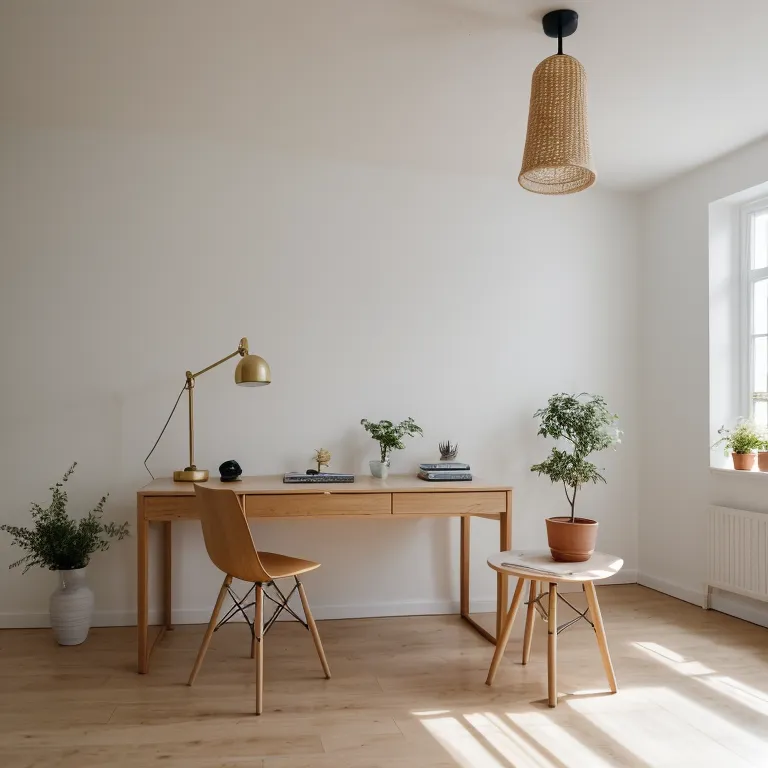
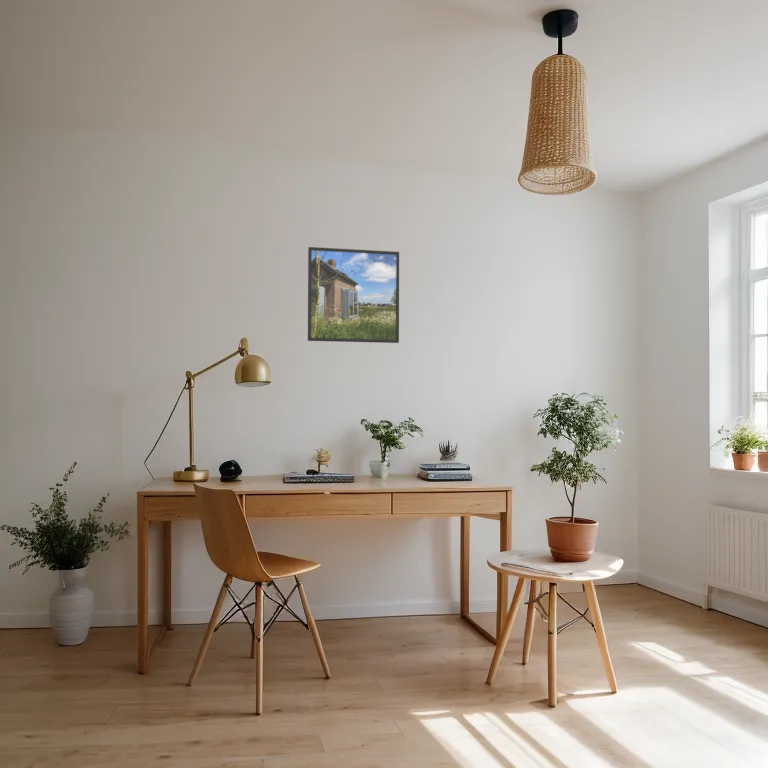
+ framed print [307,246,400,344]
